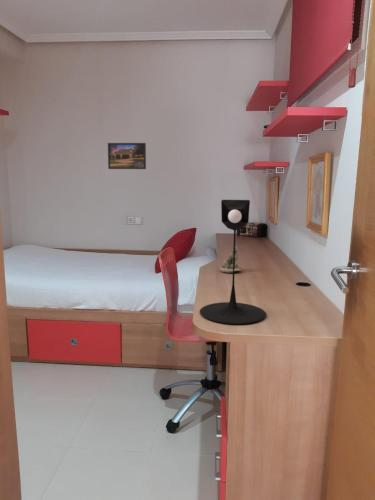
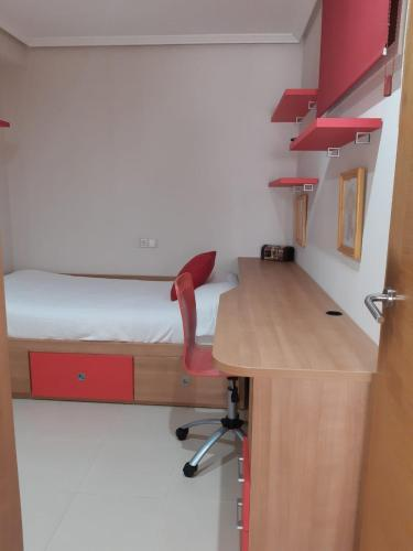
- desk lamp [199,199,267,325]
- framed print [107,142,147,170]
- succulent planter [219,245,243,274]
